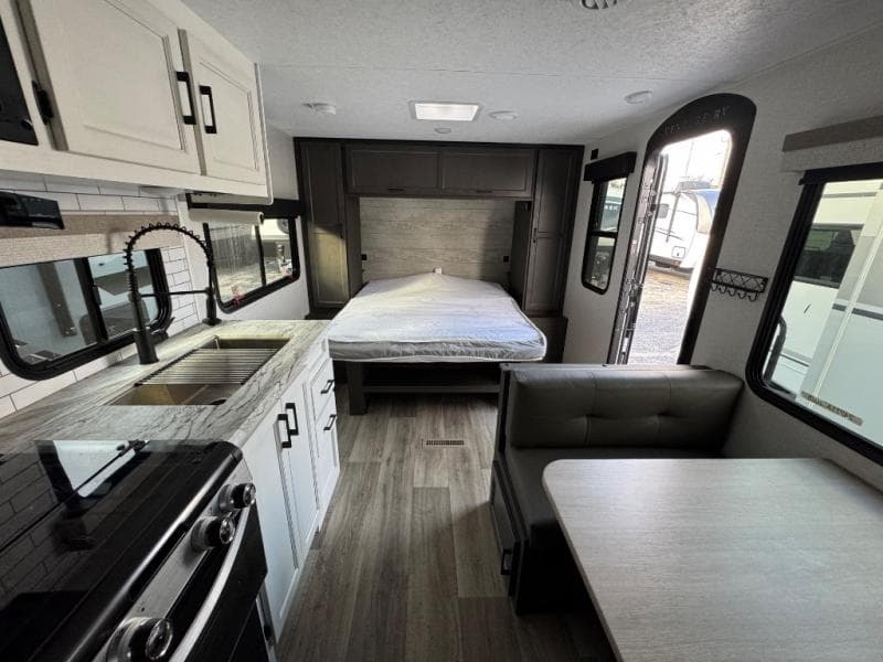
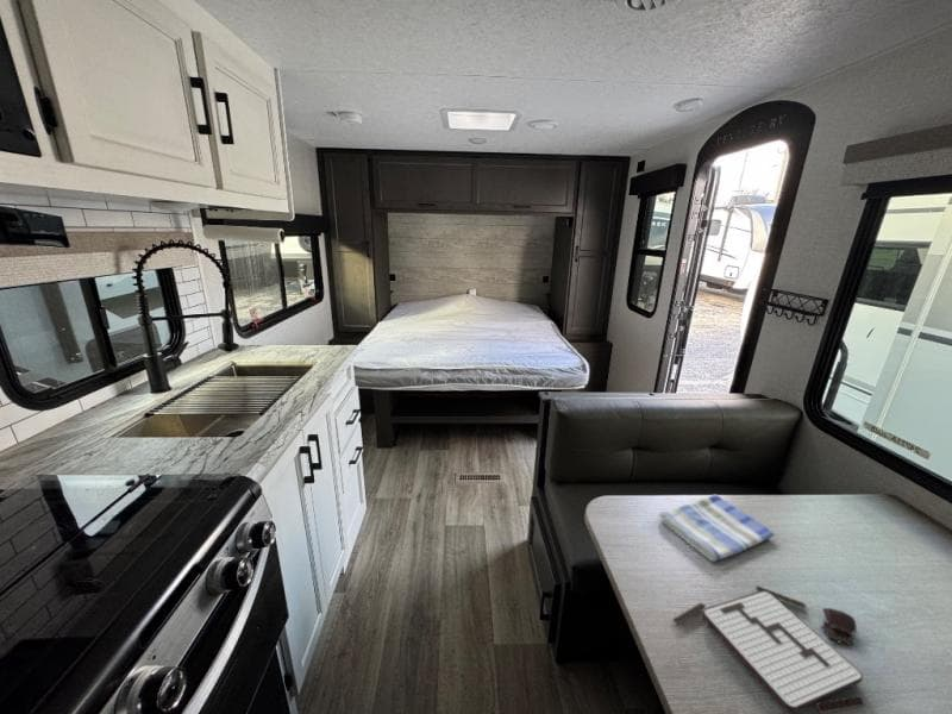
+ board game [671,584,866,714]
+ dish towel [657,494,776,563]
